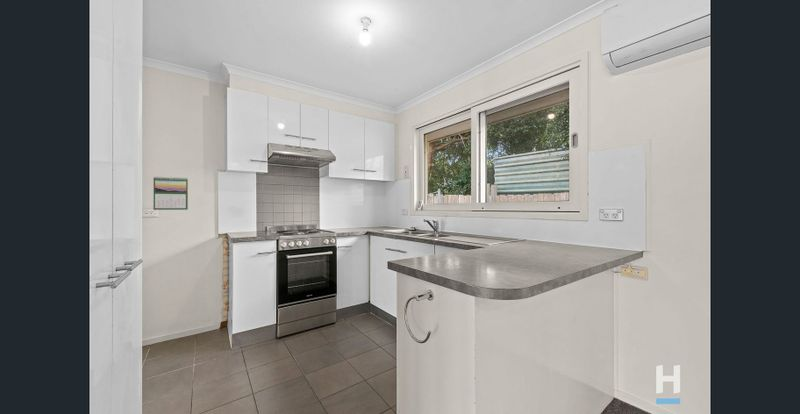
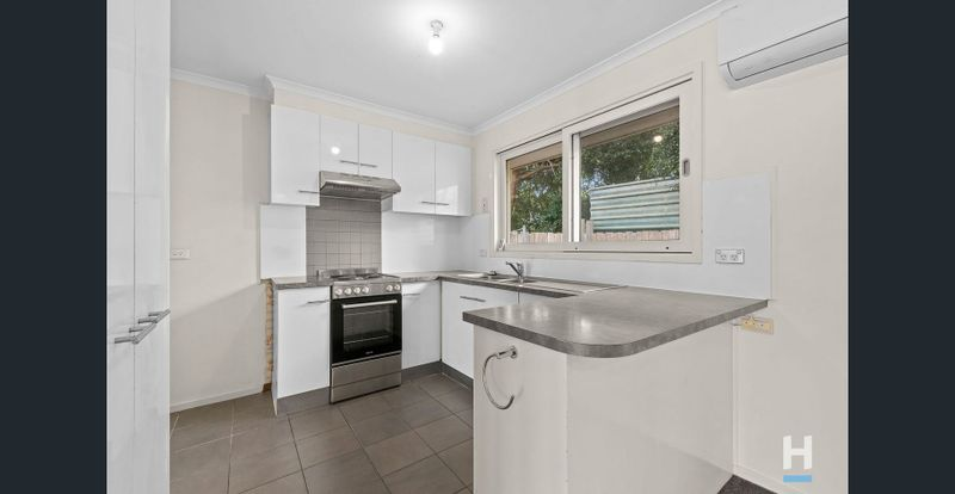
- calendar [153,176,189,211]
